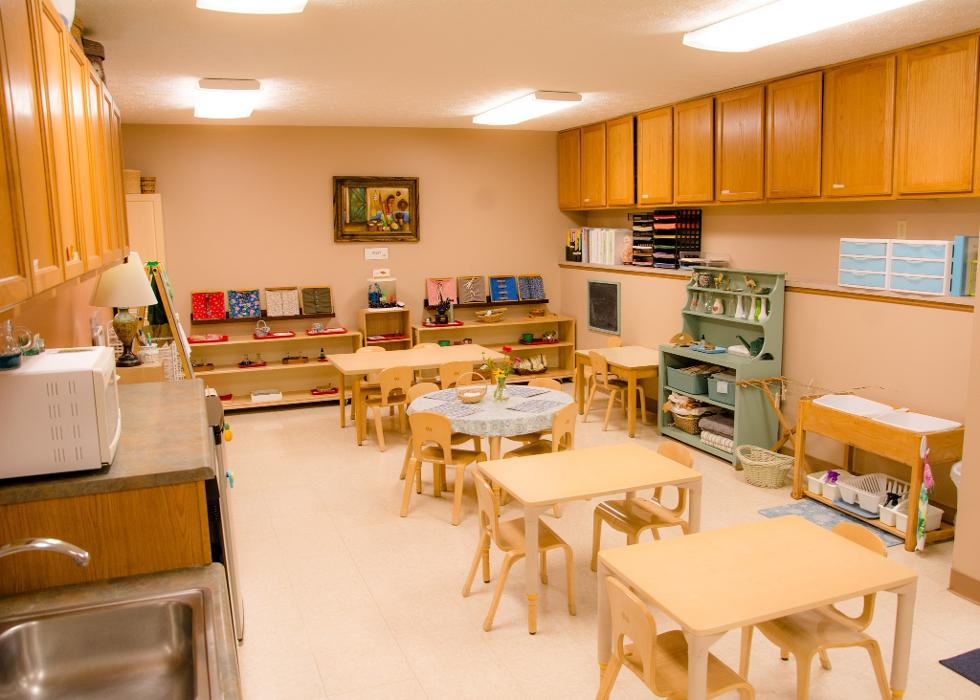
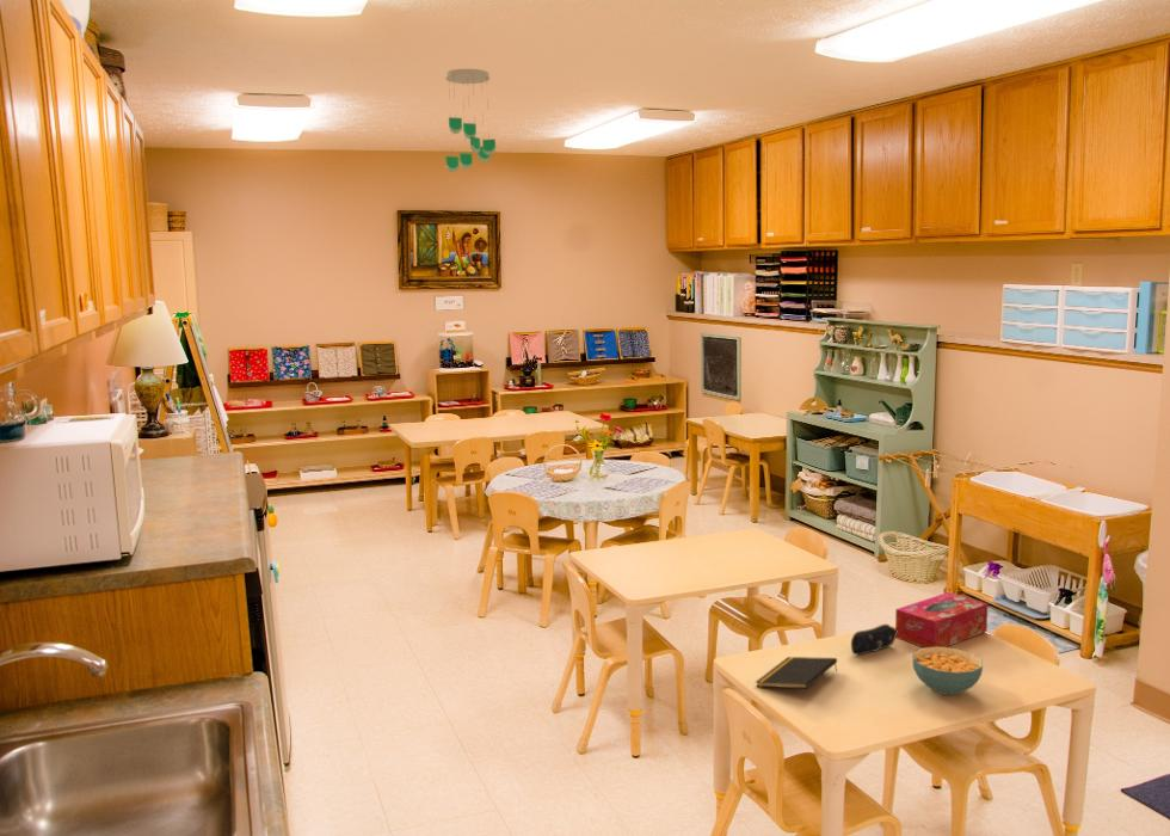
+ ceiling mobile [444,68,497,173]
+ cereal bowl [911,646,984,696]
+ tissue box [894,591,989,648]
+ notepad [755,656,838,689]
+ pencil case [850,623,898,657]
